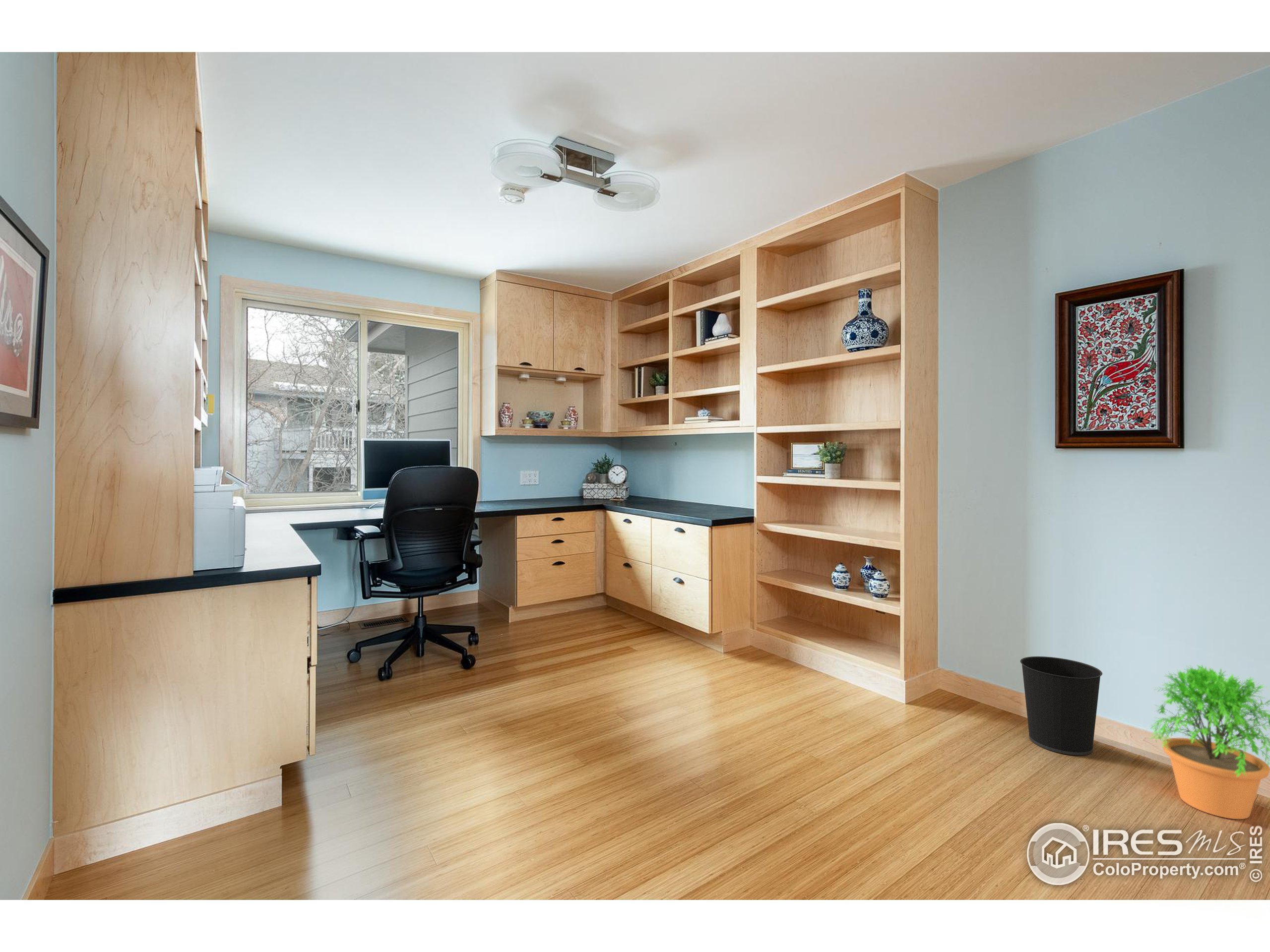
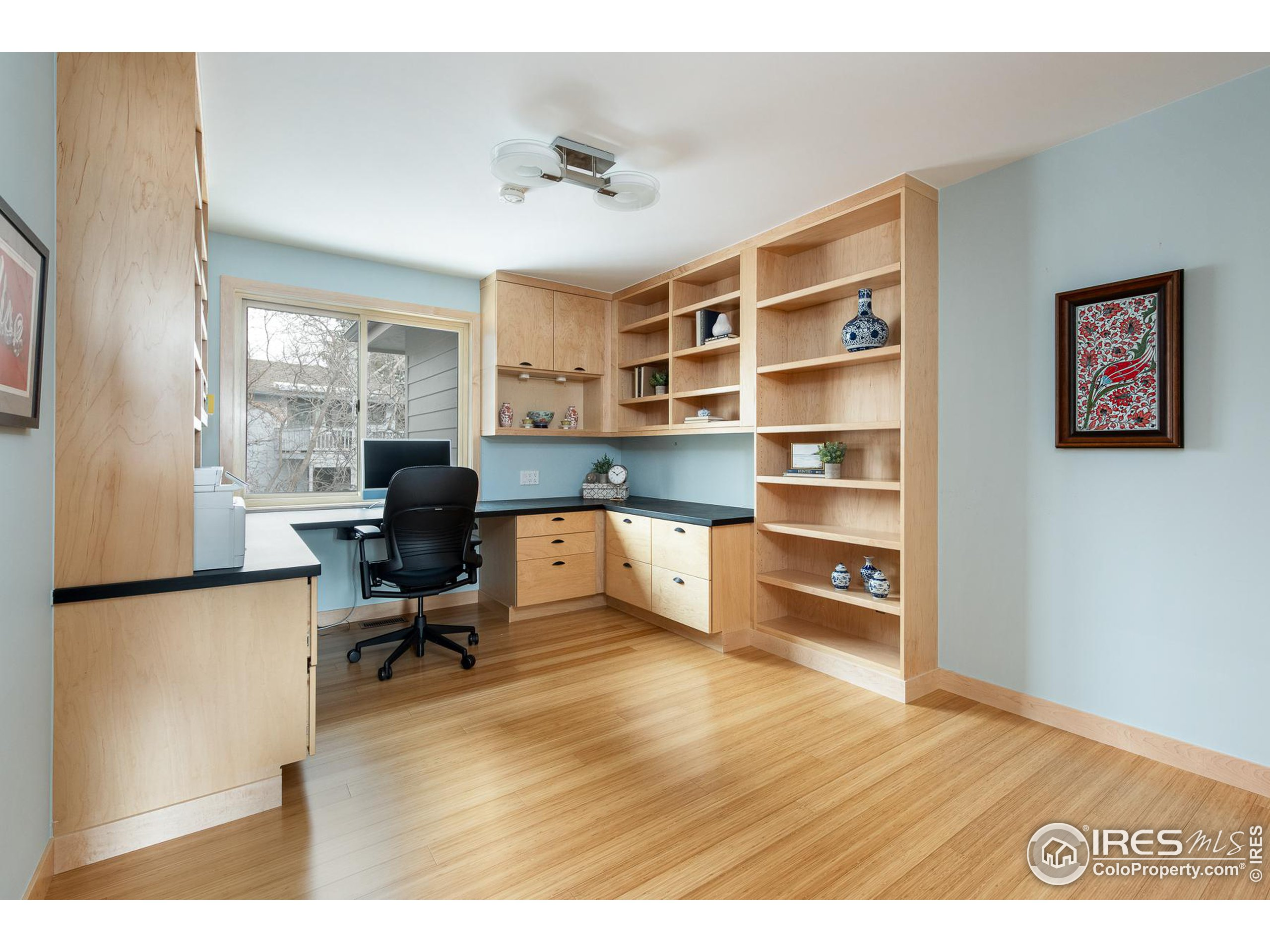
- potted plant [1148,664,1270,820]
- wastebasket [1020,656,1103,756]
